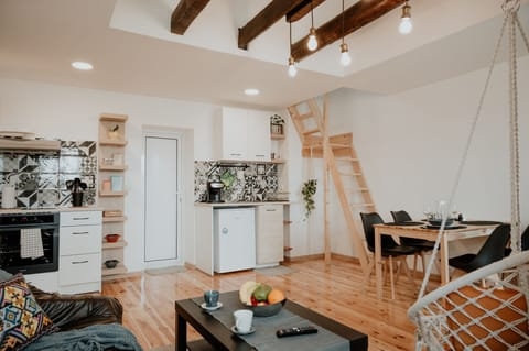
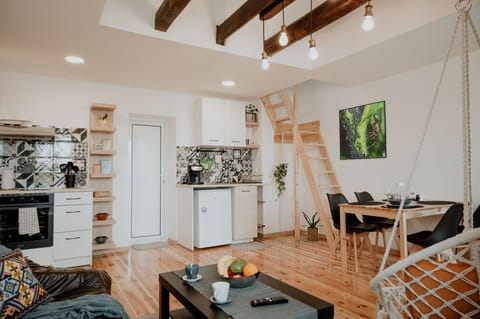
+ house plant [300,211,323,242]
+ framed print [338,99,388,161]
